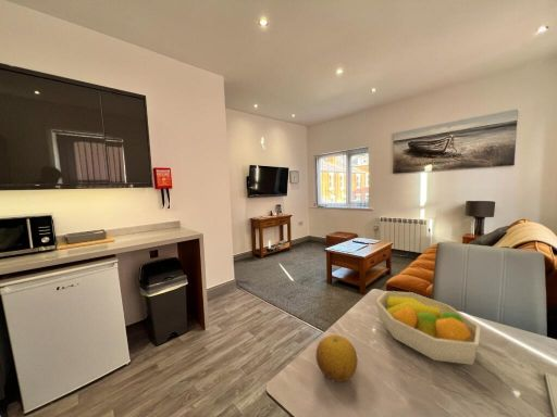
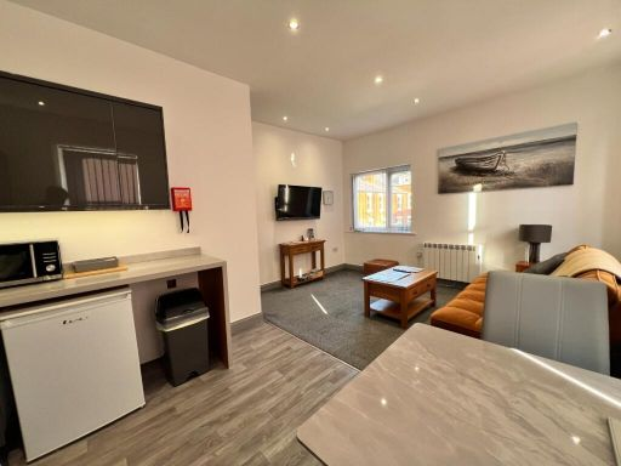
- fruit bowl [375,290,482,366]
- fruit [315,333,359,383]
